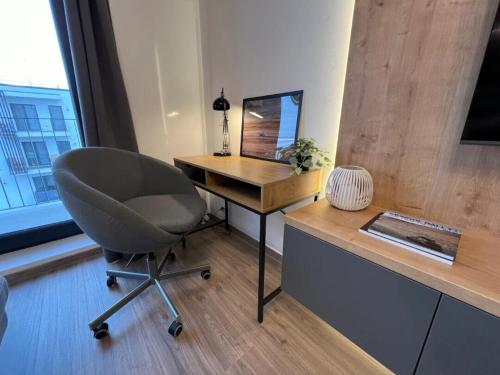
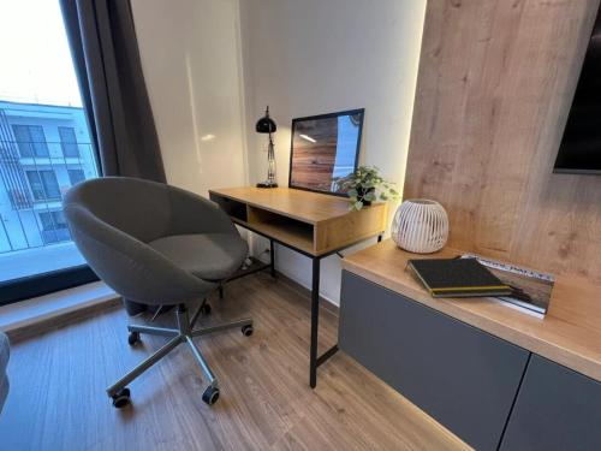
+ notepad [404,256,514,299]
